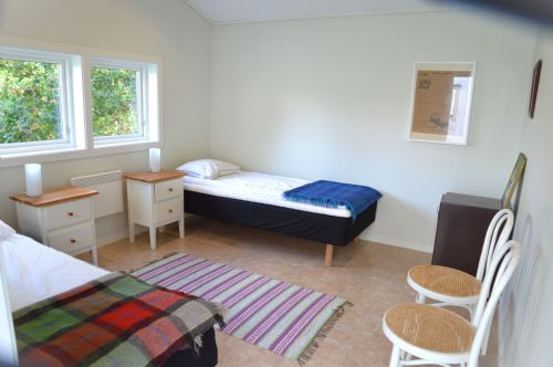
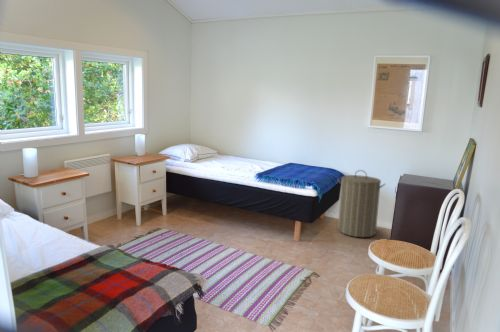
+ laundry hamper [337,169,386,238]
